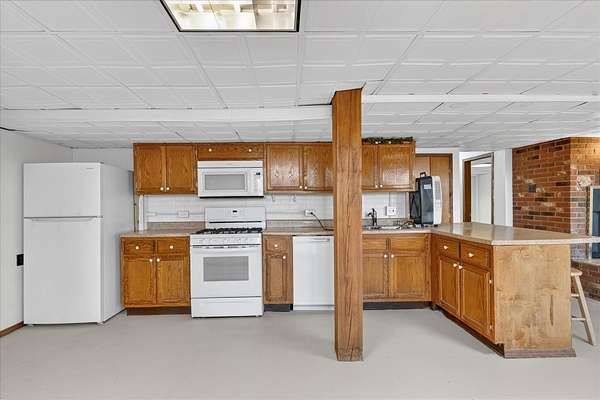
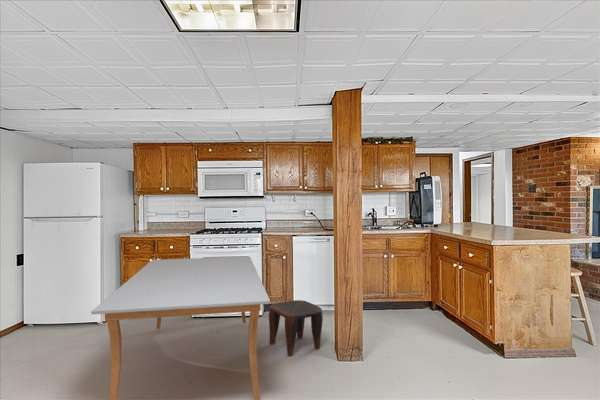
+ stool [268,299,324,357]
+ dining table [91,255,271,400]
